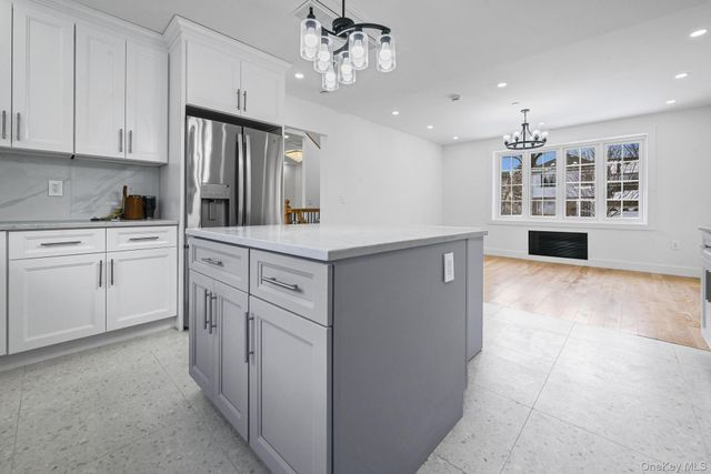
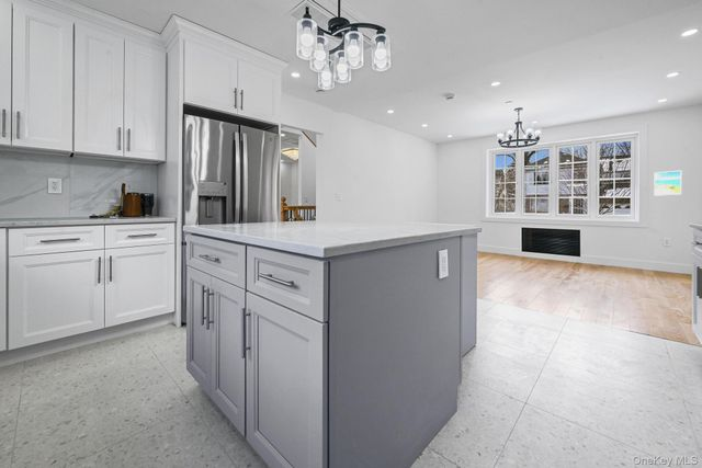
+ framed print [653,169,682,197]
